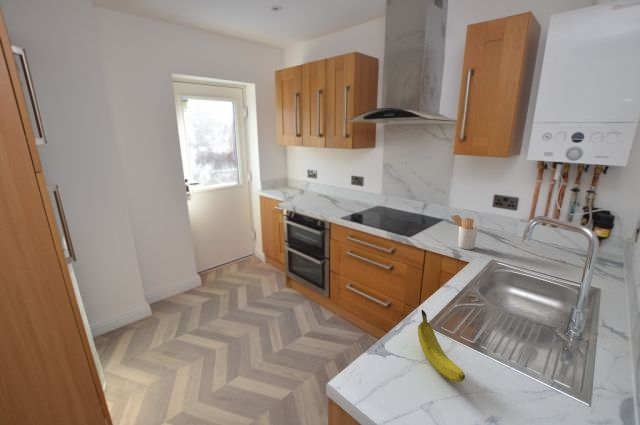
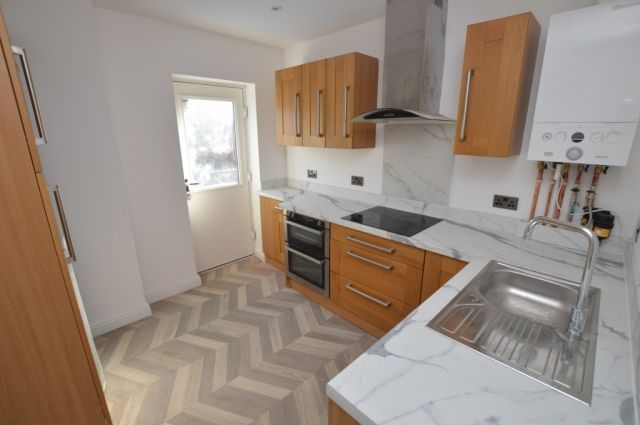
- utensil holder [450,214,479,250]
- fruit [417,309,466,383]
